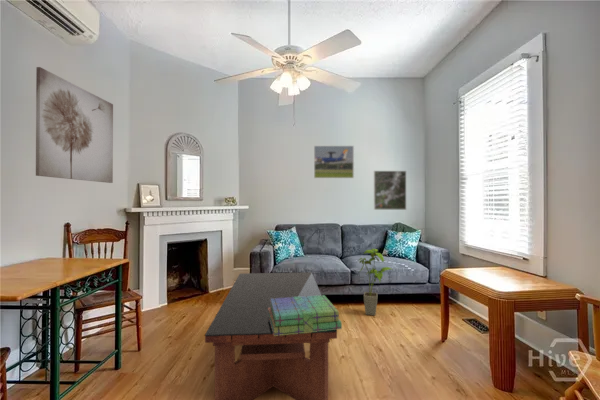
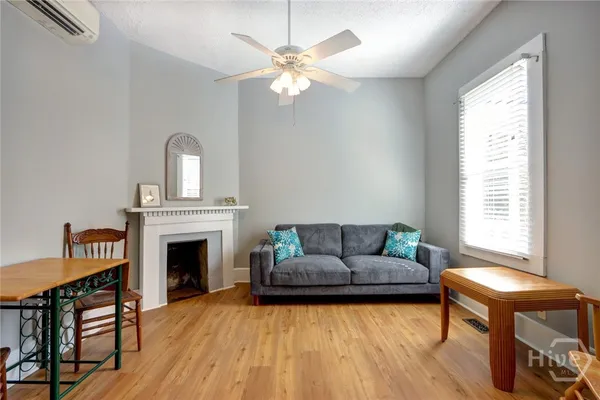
- house plant [357,248,394,316]
- stack of books [268,294,343,336]
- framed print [373,170,407,211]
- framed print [313,145,355,179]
- wall art [35,66,114,184]
- coffee table [204,271,338,400]
